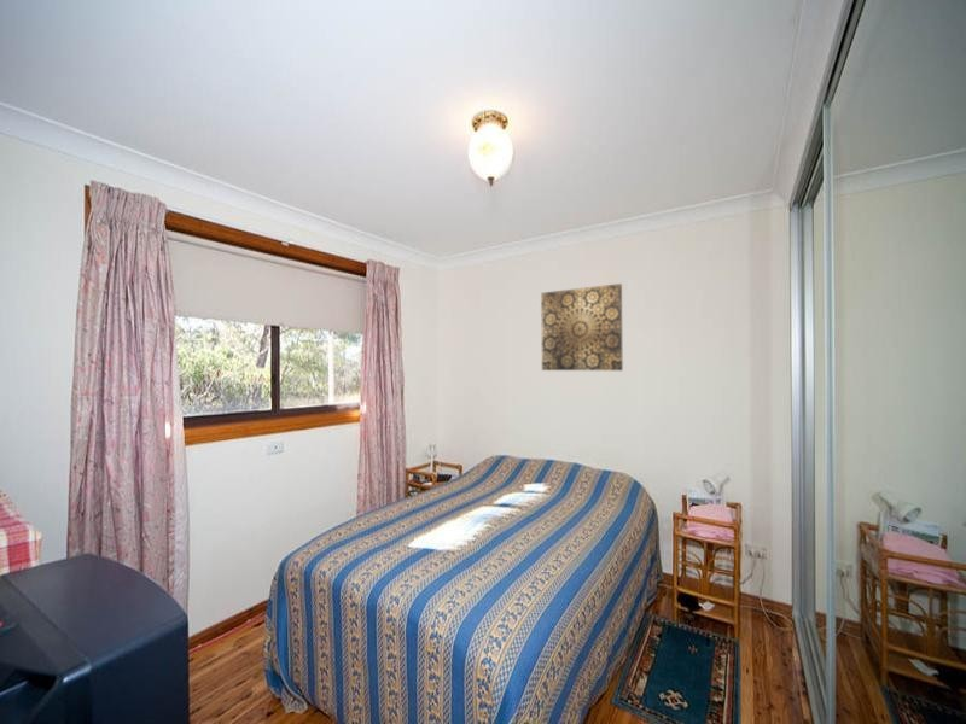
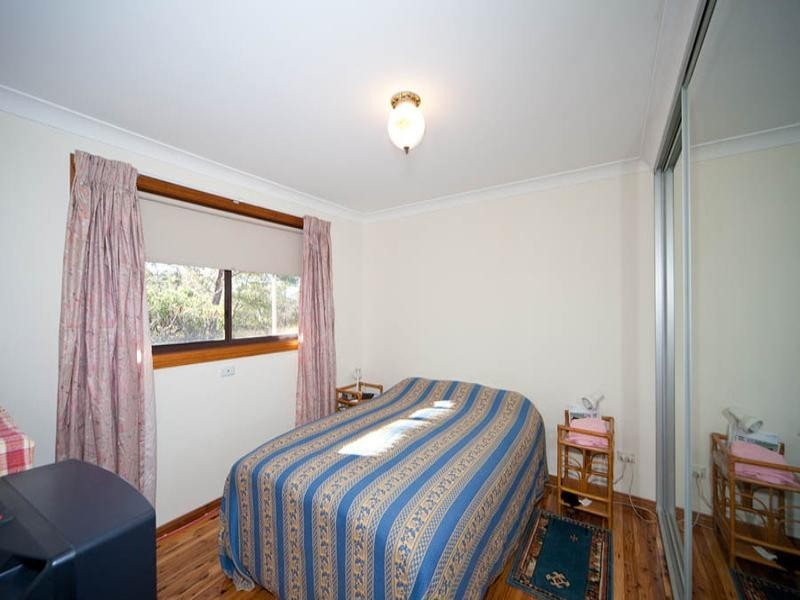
- wall art [540,282,624,372]
